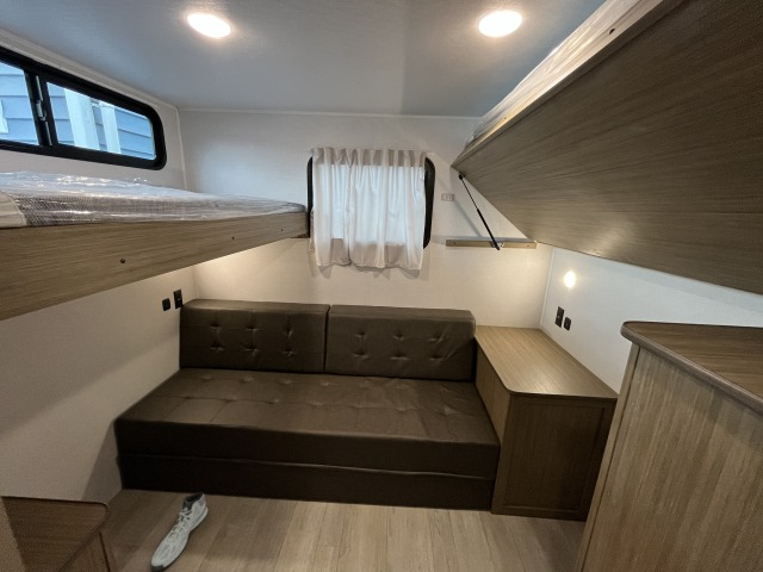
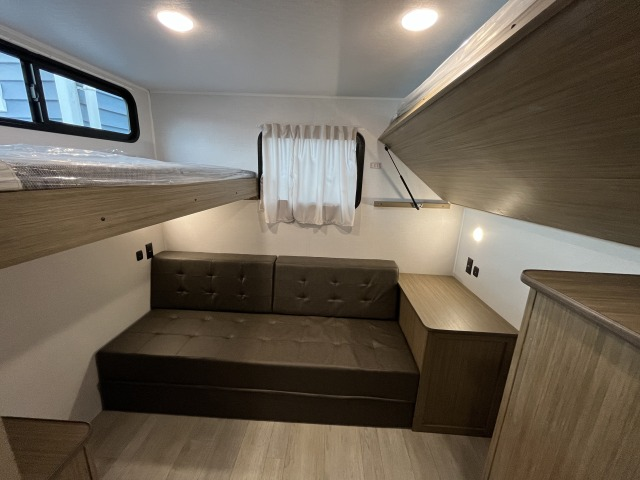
- sneaker [149,491,209,572]
